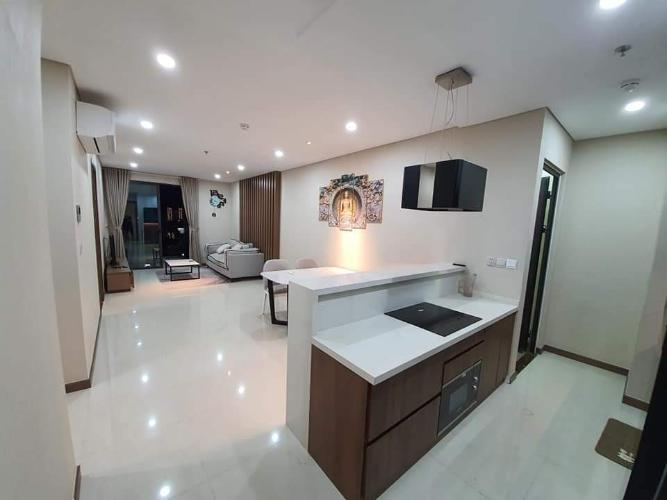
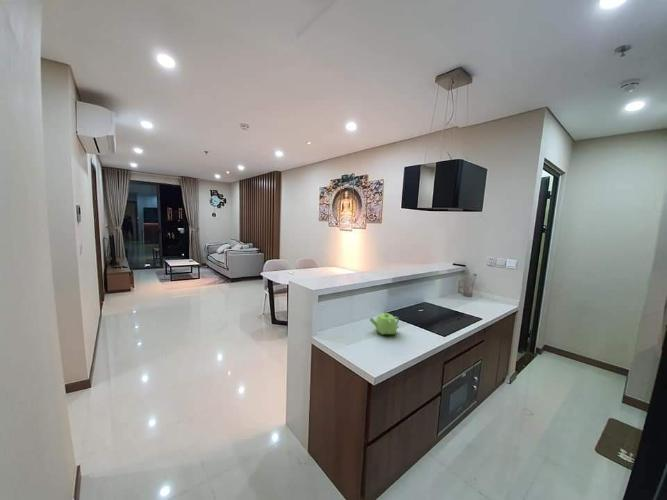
+ teapot [368,312,400,336]
